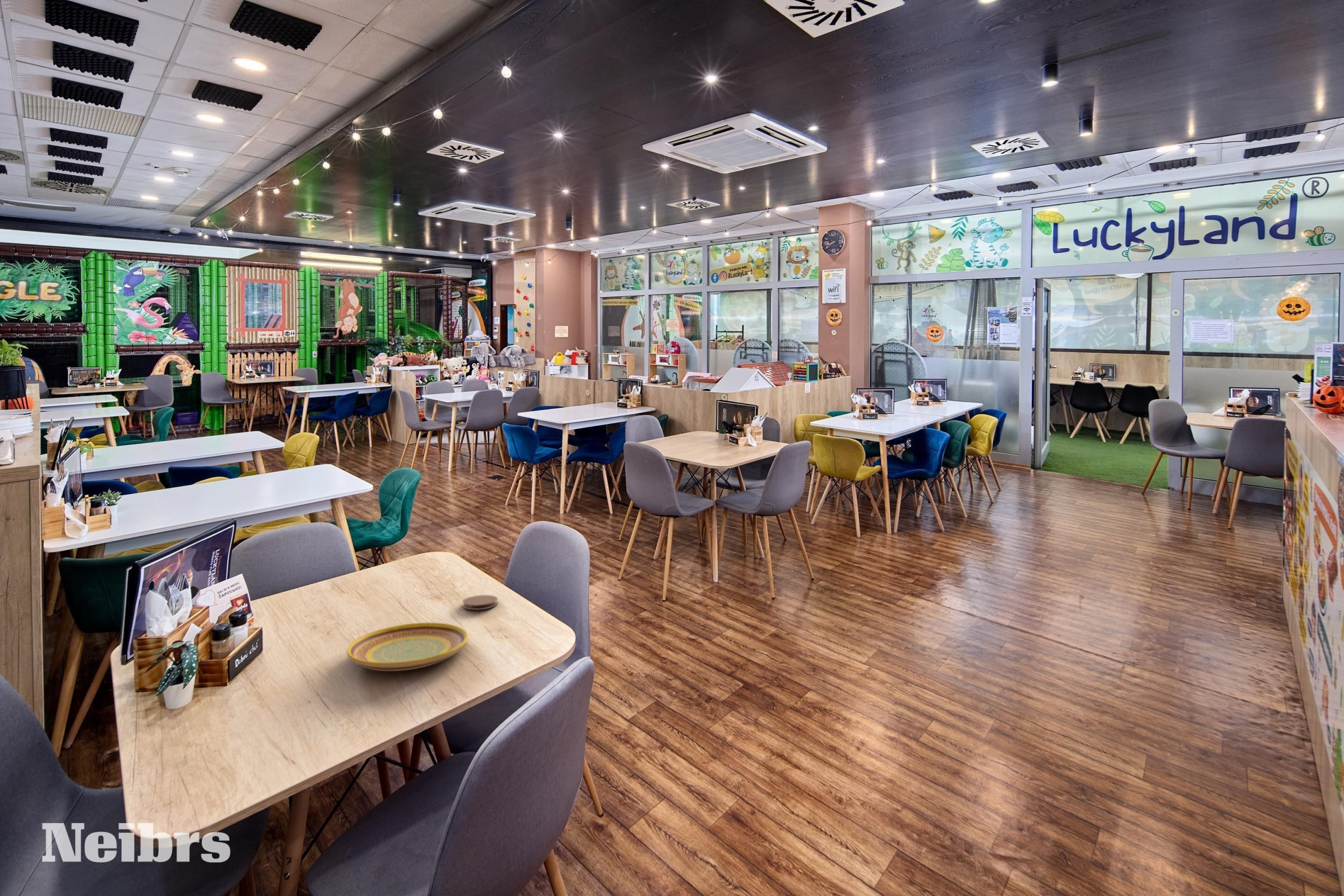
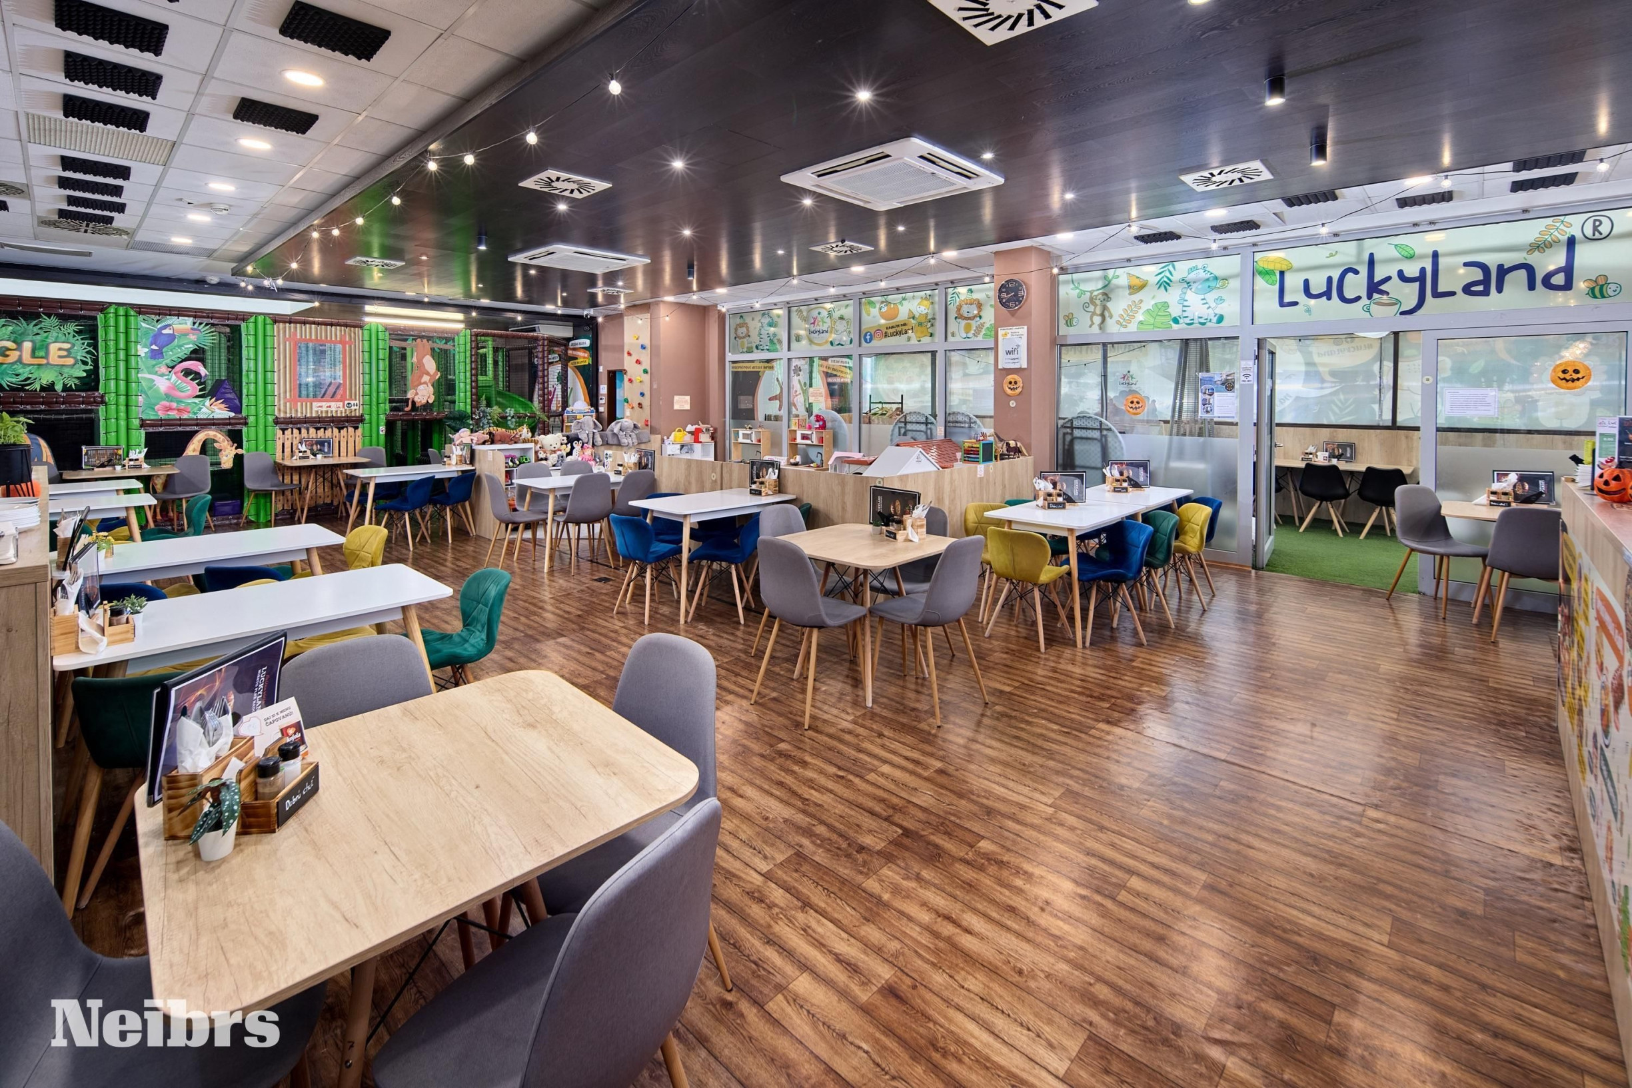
- coaster [462,594,498,610]
- plate [346,622,469,672]
